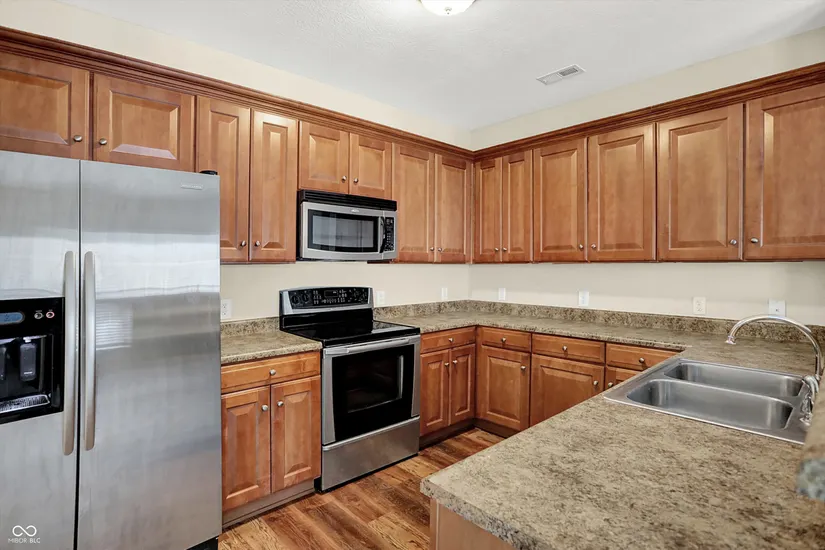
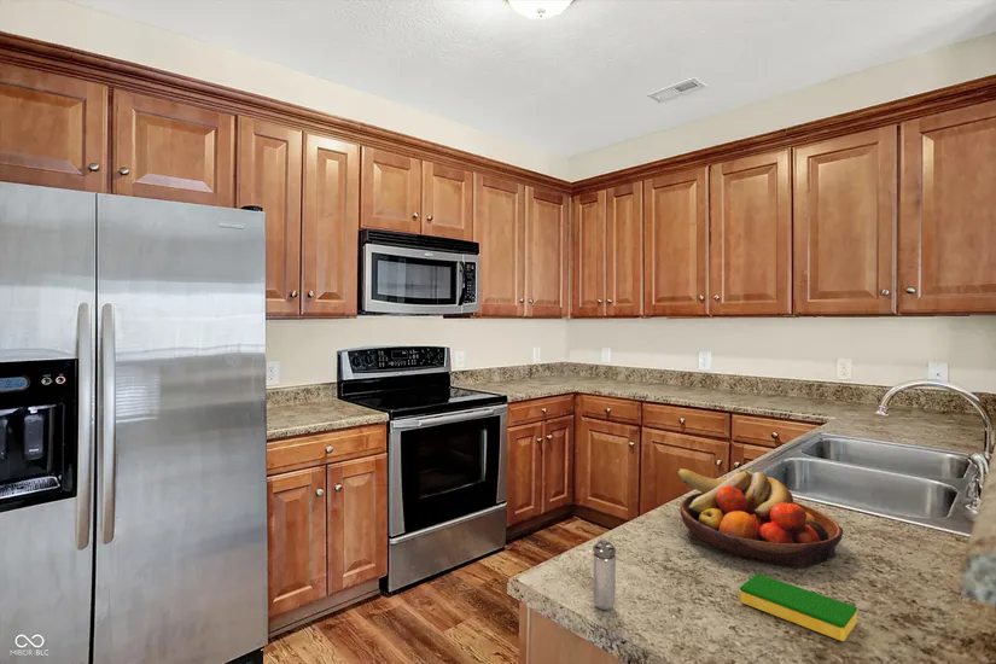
+ shaker [592,538,617,611]
+ fruit bowl [676,467,844,570]
+ dish sponge [739,572,858,642]
